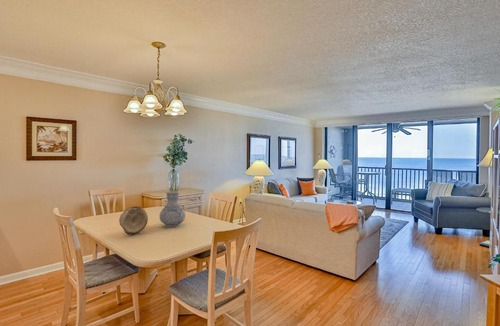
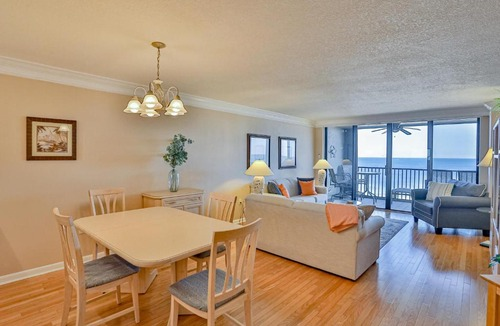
- vase [159,190,186,228]
- bowl [118,205,149,236]
